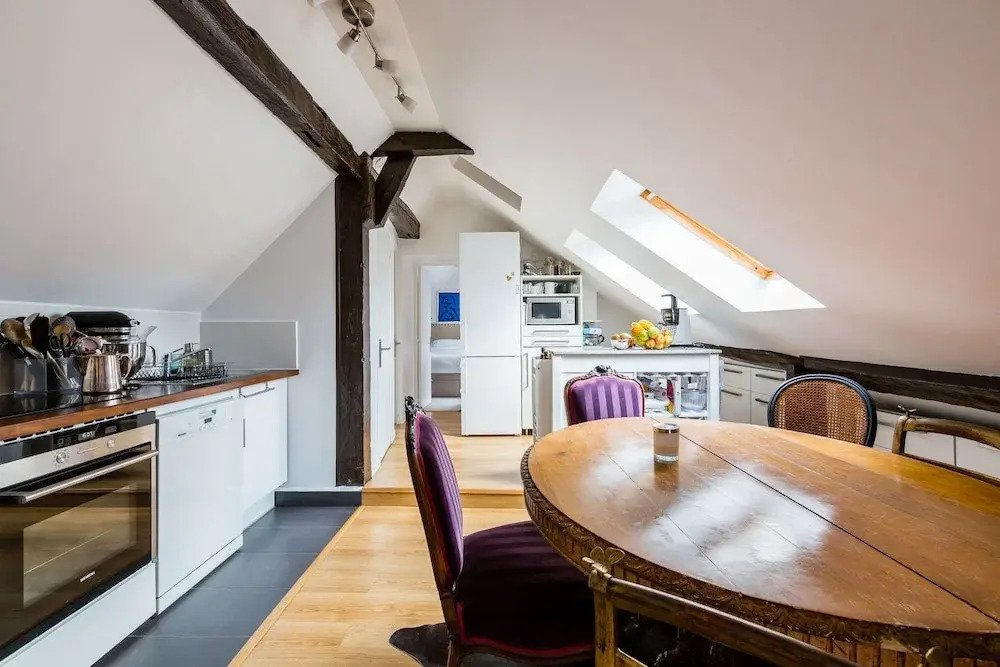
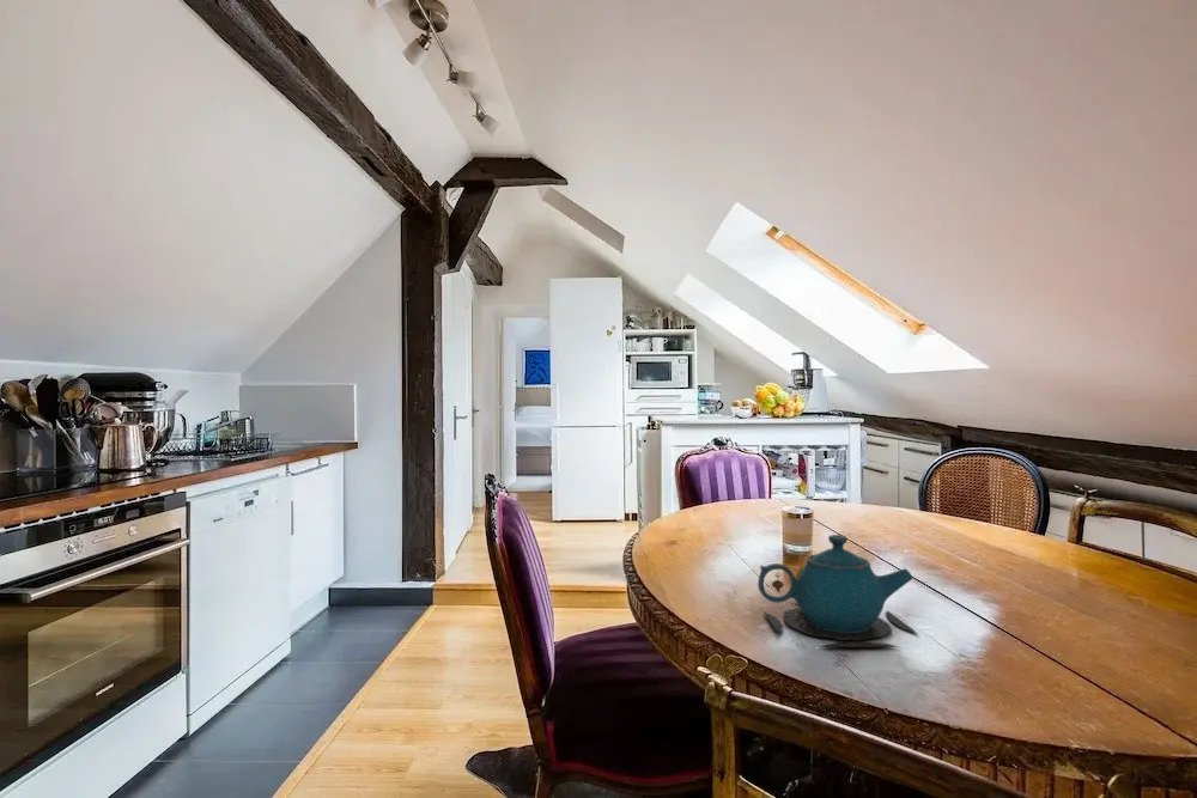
+ teapot [757,534,919,648]
